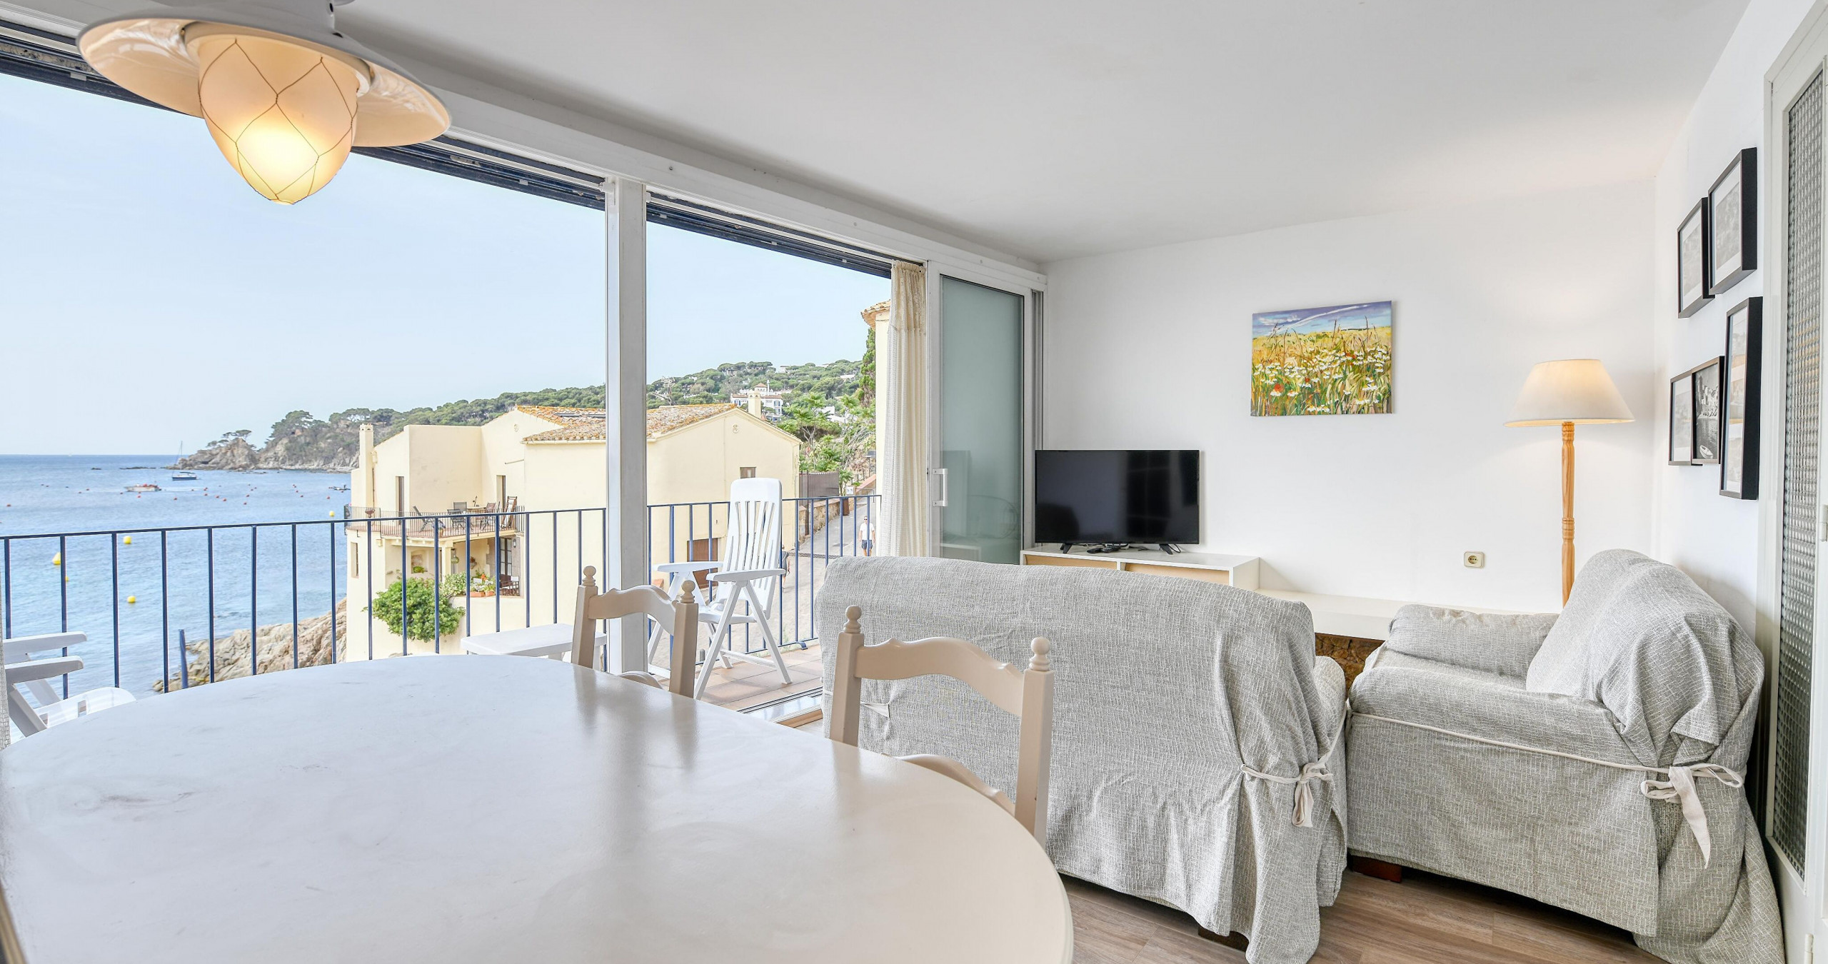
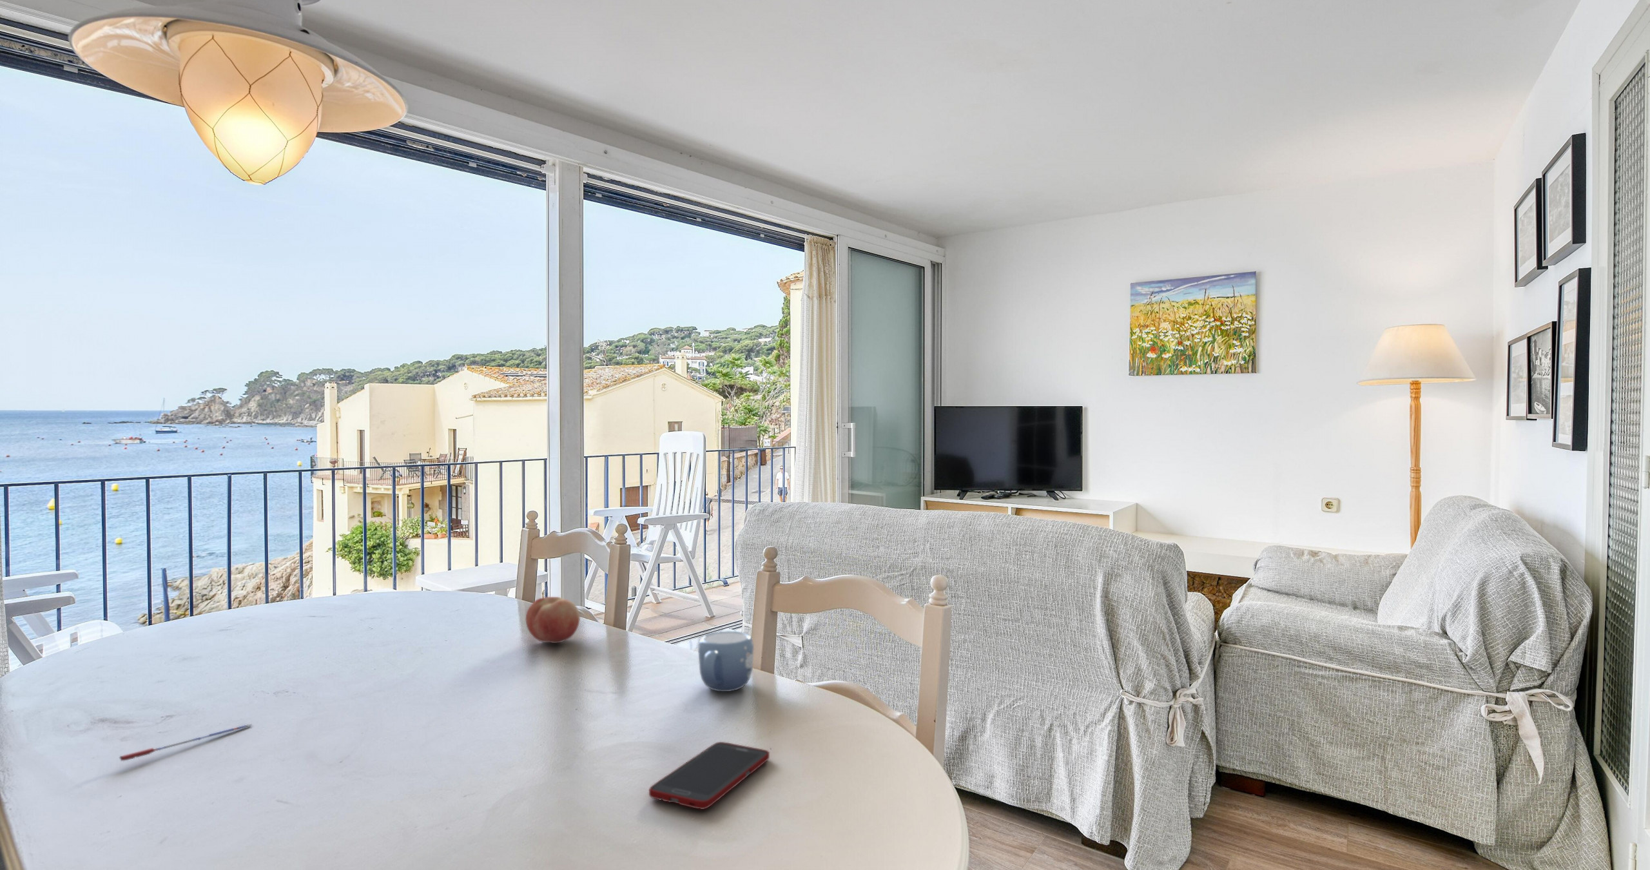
+ pen [119,723,253,762]
+ mug [697,630,755,692]
+ cell phone [648,741,770,810]
+ fruit [525,596,581,644]
